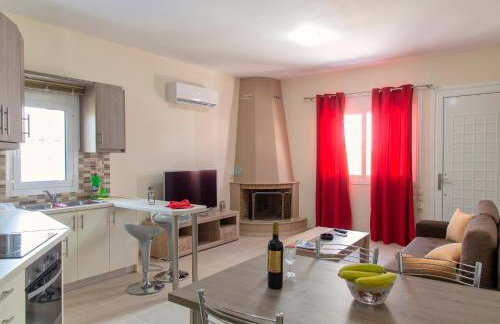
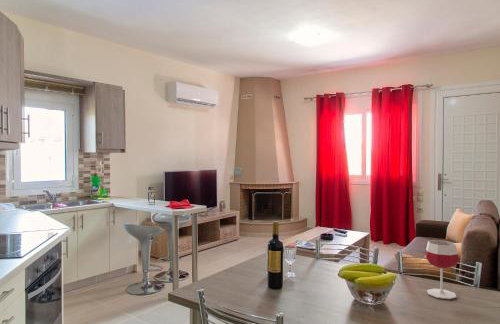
+ wineglass [425,239,460,300]
